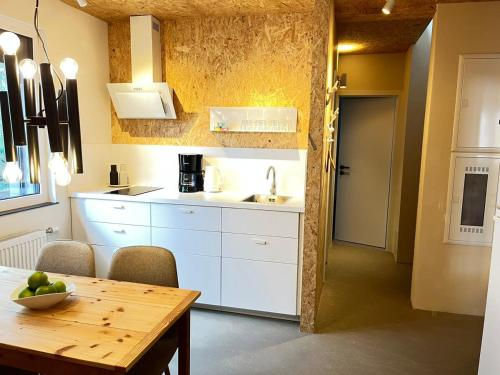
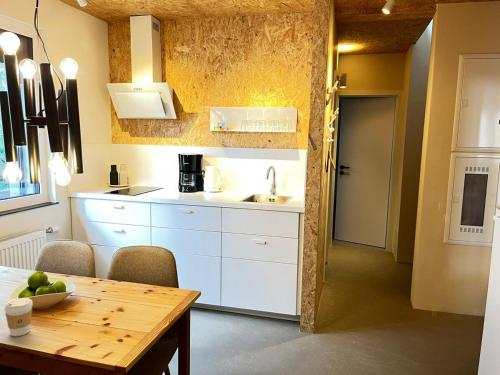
+ coffee cup [3,297,34,337]
